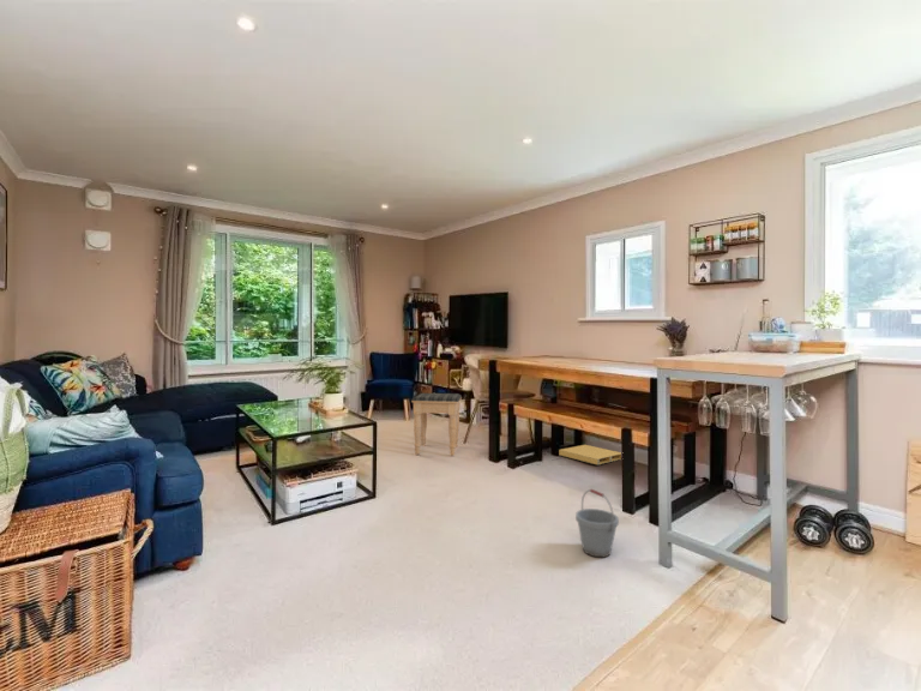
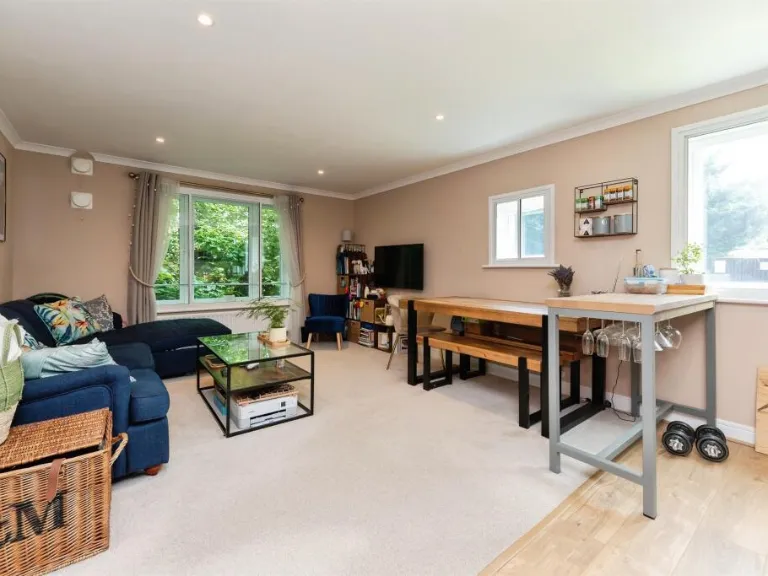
- bucket [574,488,620,558]
- footstool [410,392,463,456]
- cardboard box [558,444,622,465]
